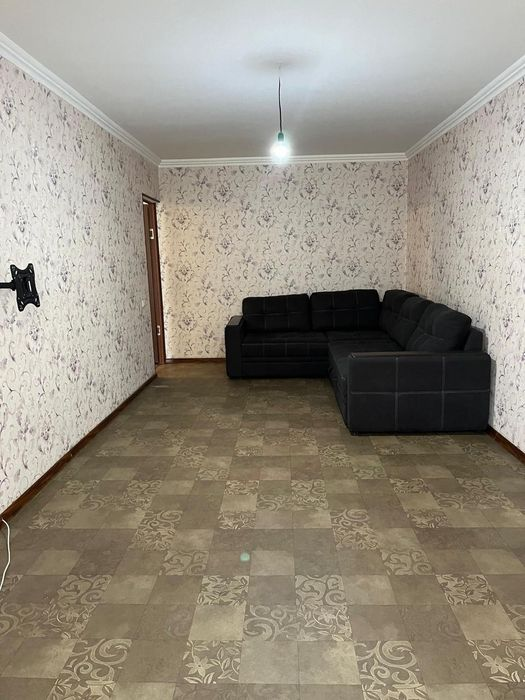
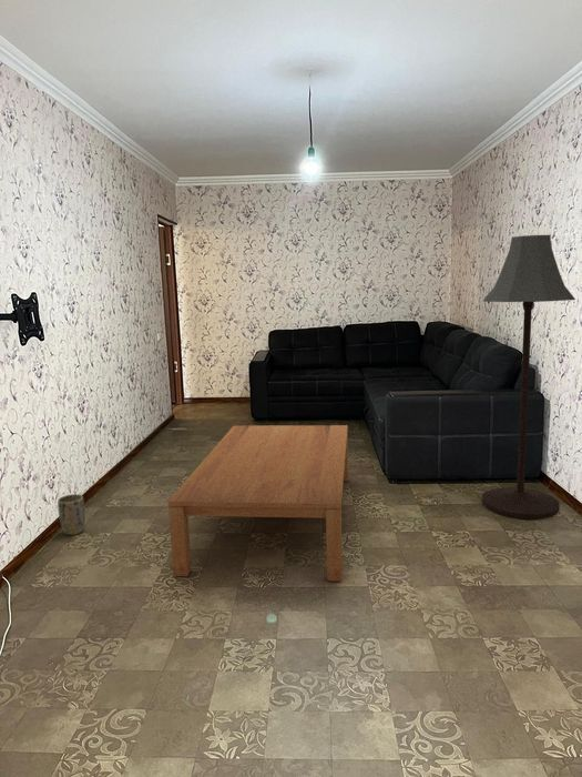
+ plant pot [57,493,86,536]
+ coffee table [166,424,349,583]
+ floor lamp [481,234,576,521]
